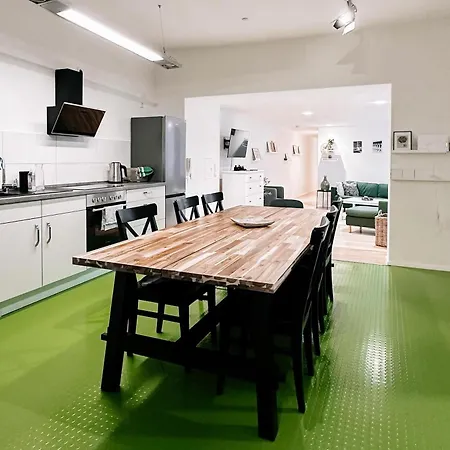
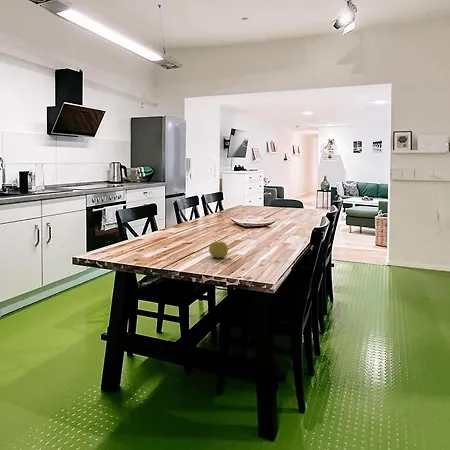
+ fruit [208,240,229,259]
